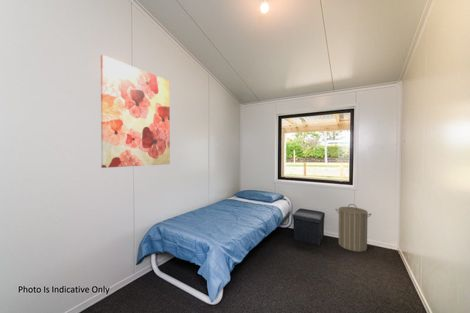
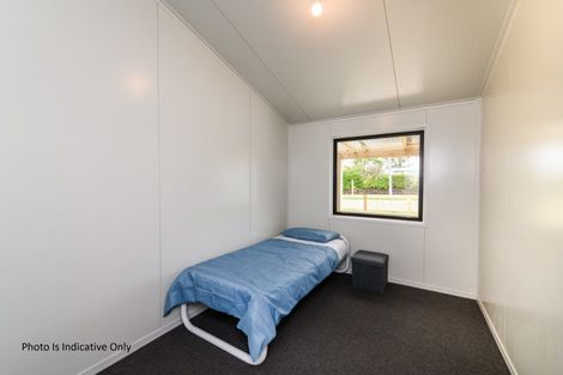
- laundry hamper [335,203,372,253]
- wall art [100,54,171,169]
